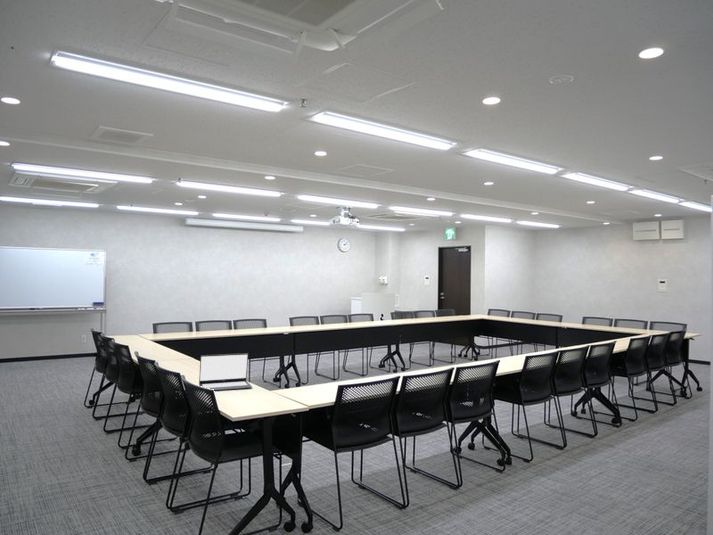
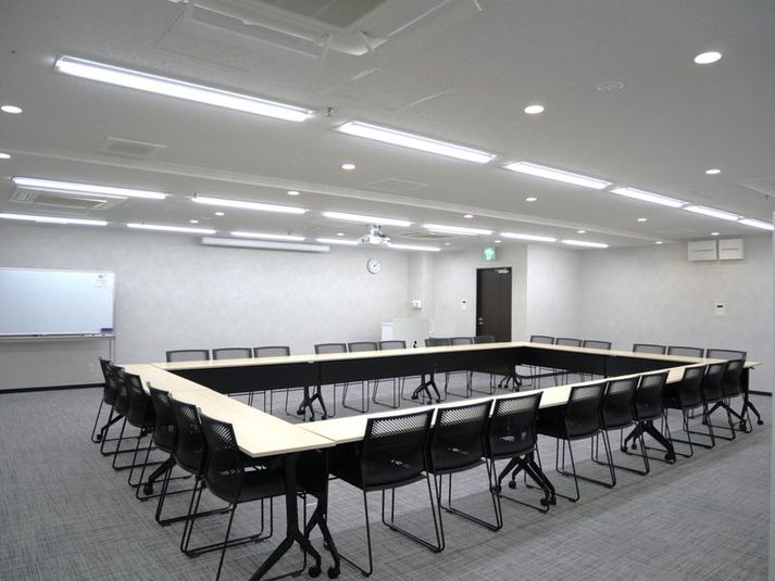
- laptop [198,352,253,392]
